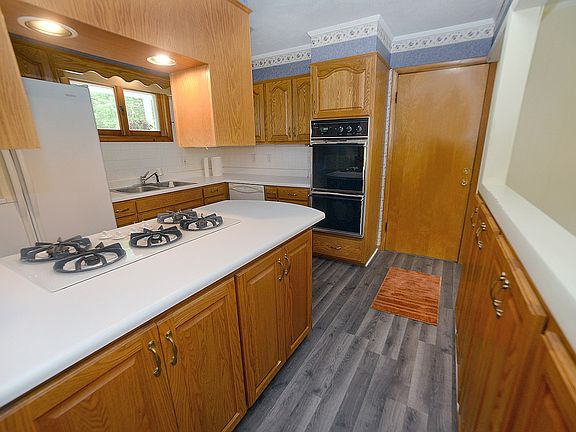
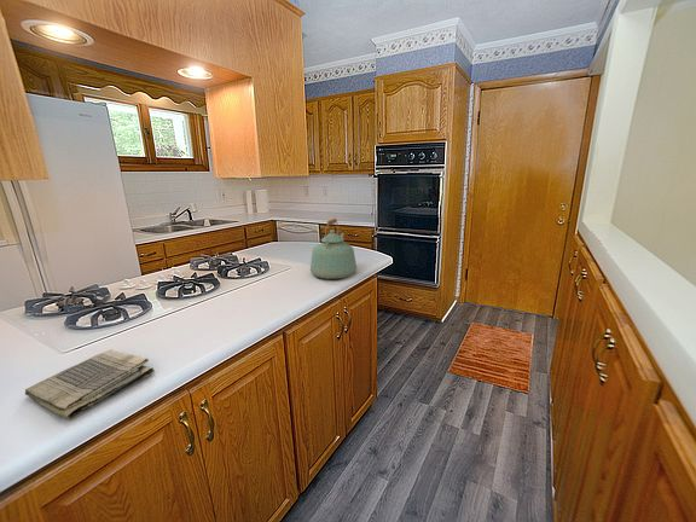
+ dish towel [24,348,156,420]
+ kettle [309,218,358,280]
